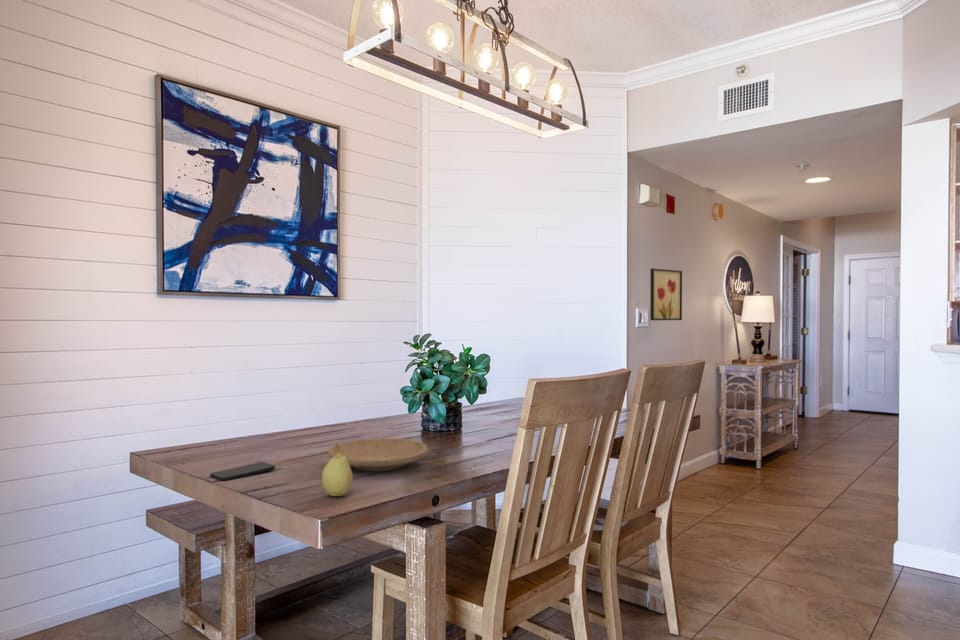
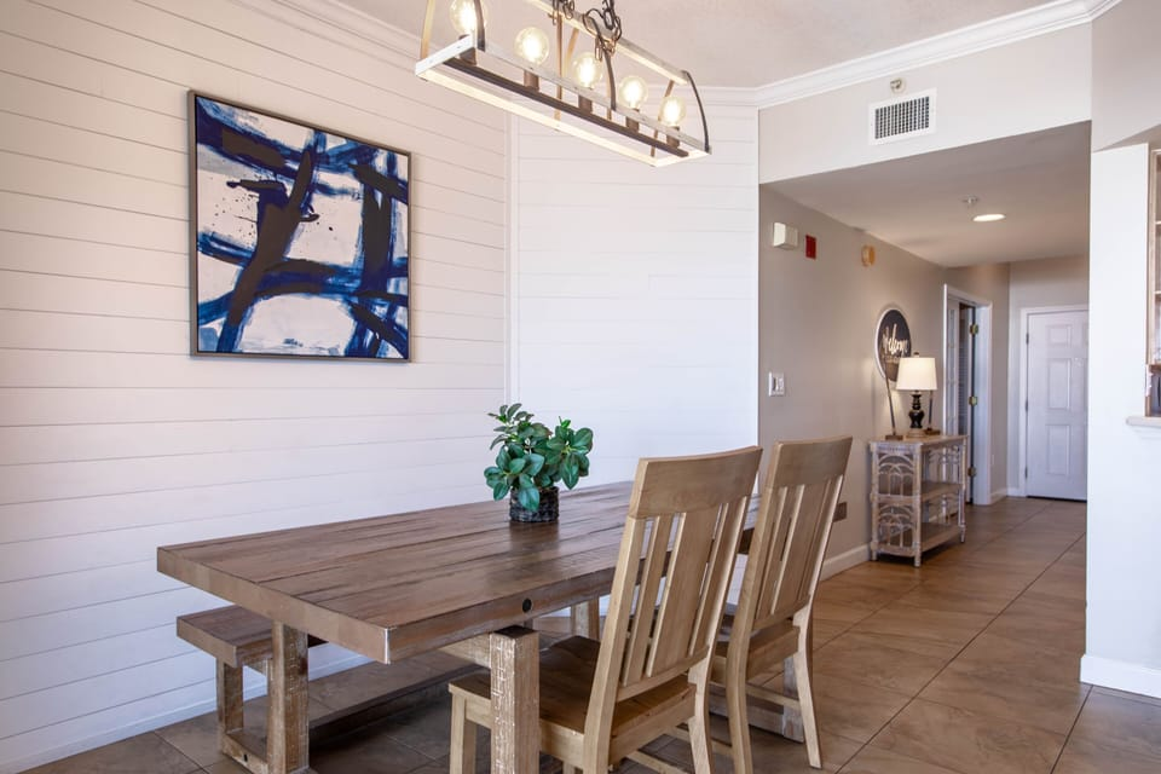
- wall art [649,267,683,321]
- fruit [321,442,354,497]
- plate [327,437,429,472]
- smartphone [209,461,276,482]
